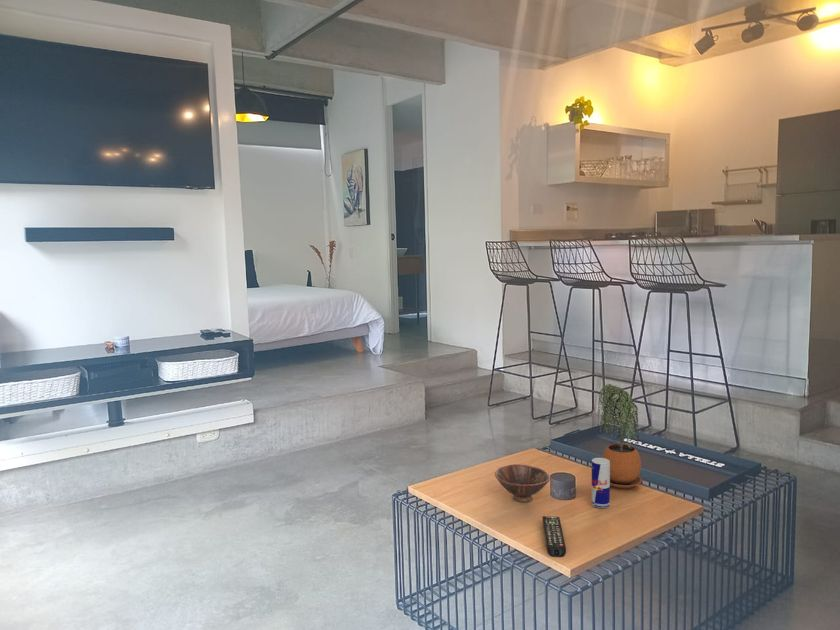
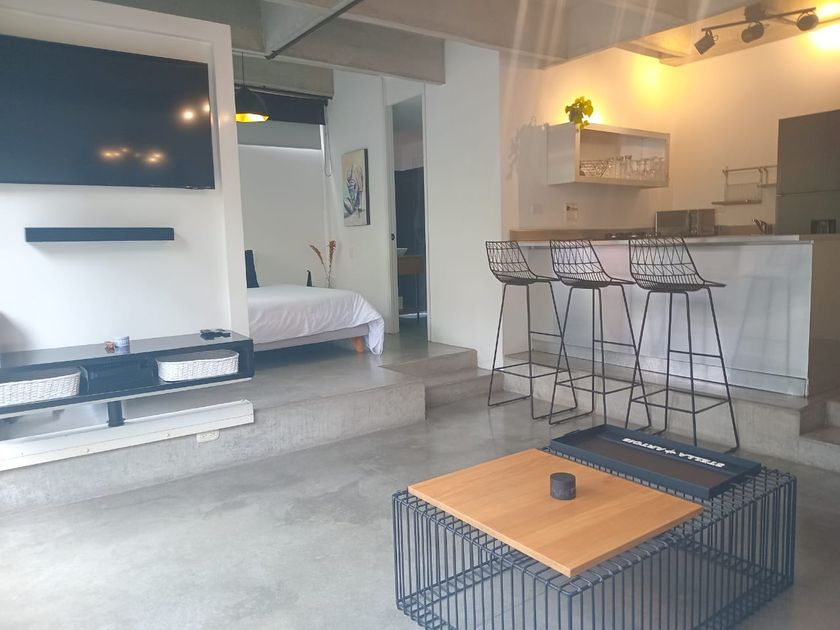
- potted plant [596,383,643,489]
- bowl [494,463,551,503]
- remote control [541,515,567,558]
- beverage can [591,457,611,509]
